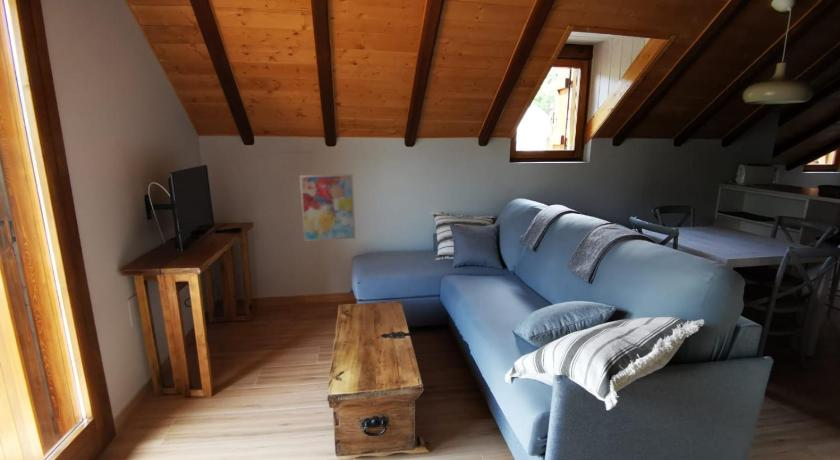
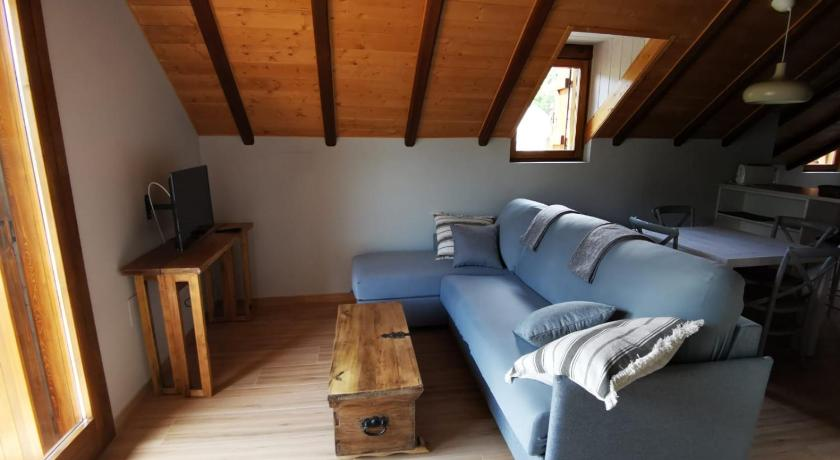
- wall art [299,173,357,242]
